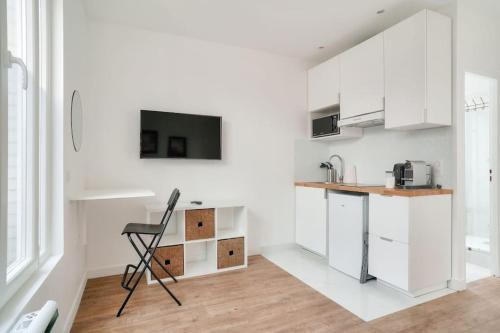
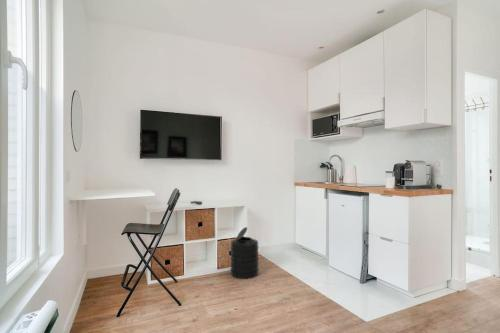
+ trash can [229,226,260,280]
